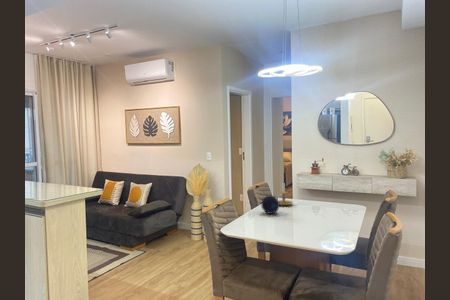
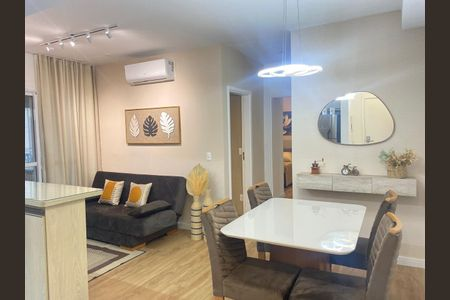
- candle holder [274,182,294,207]
- decorative orb [260,194,281,215]
